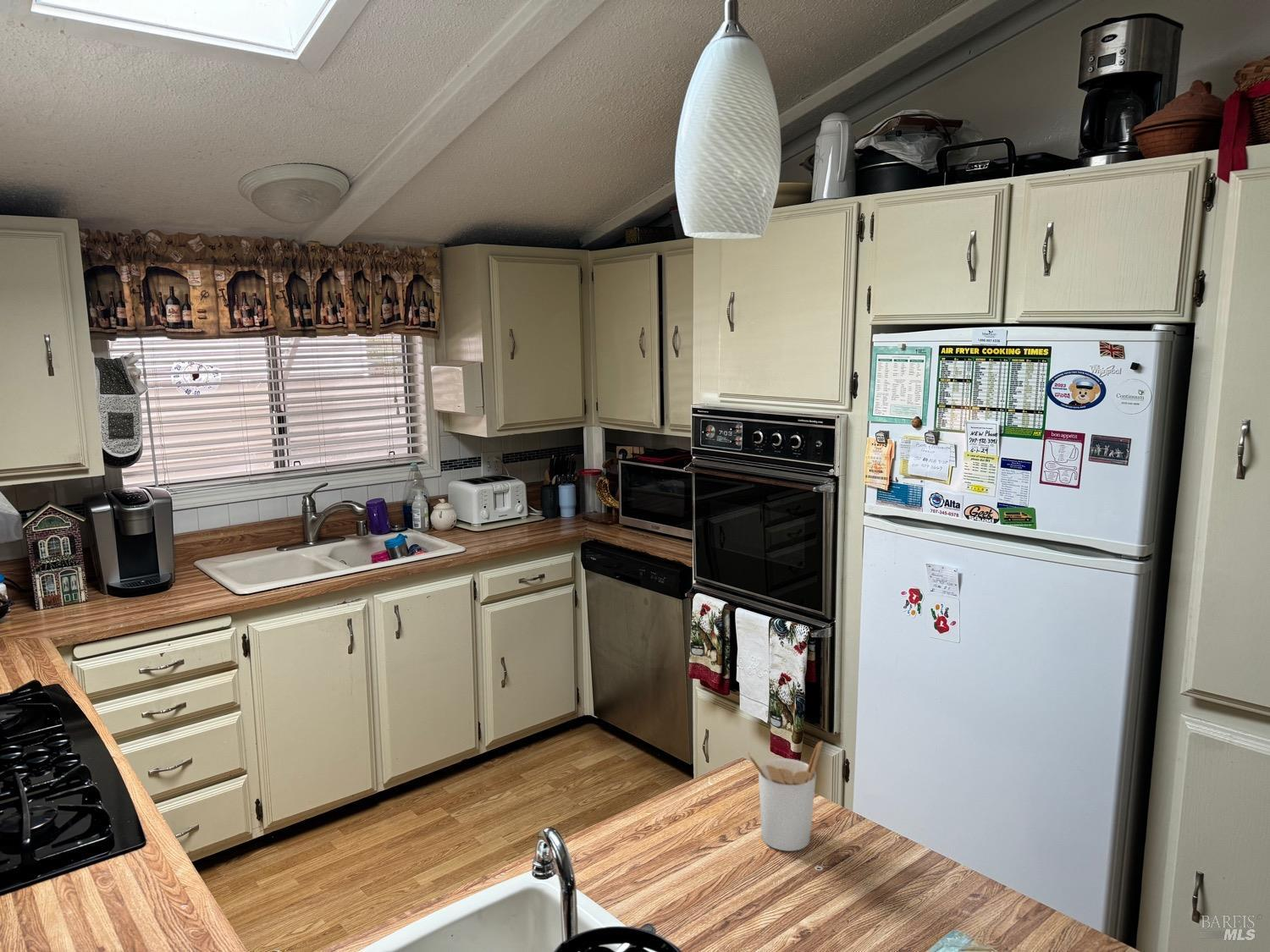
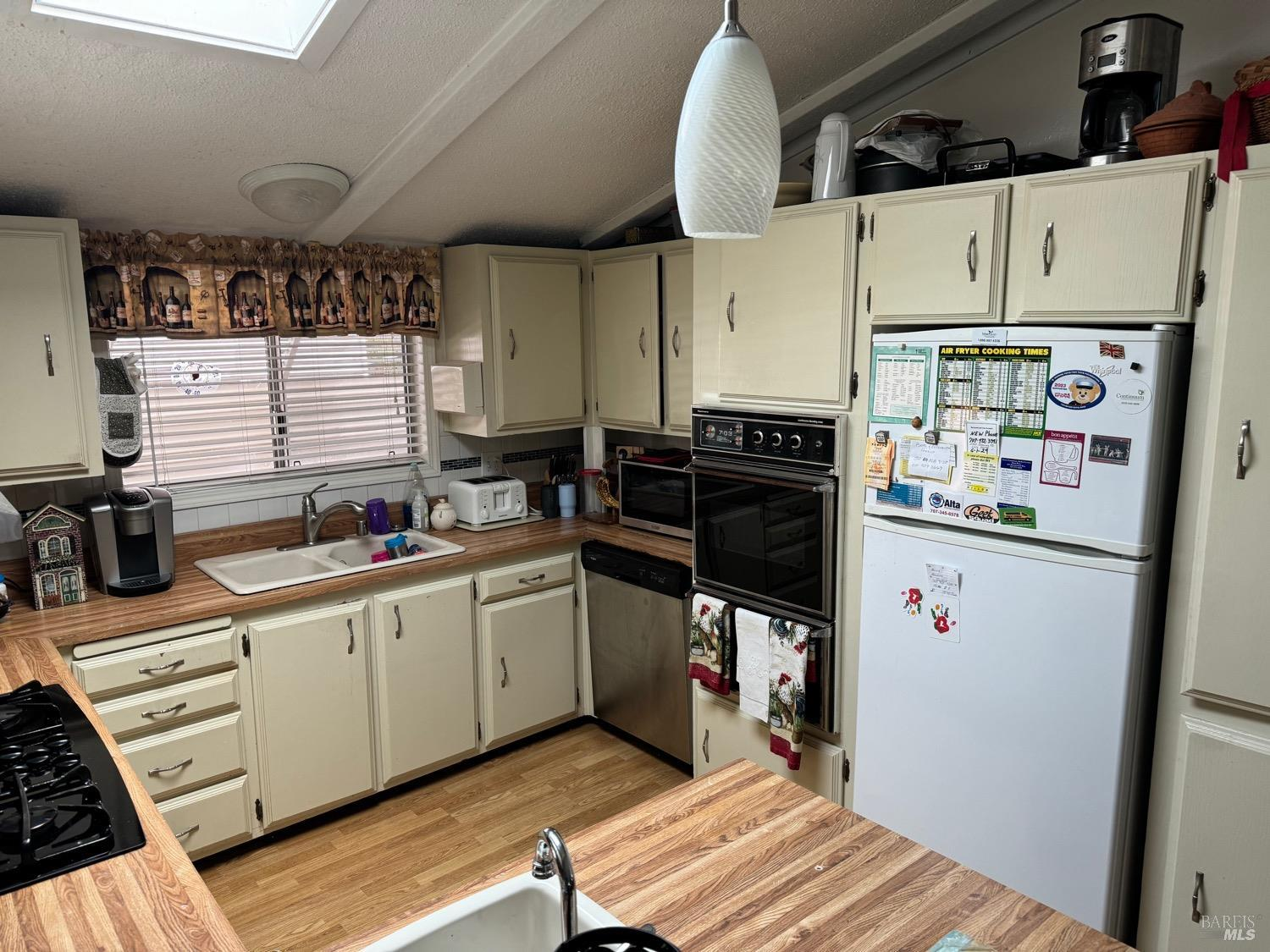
- utensil holder [746,740,824,852]
